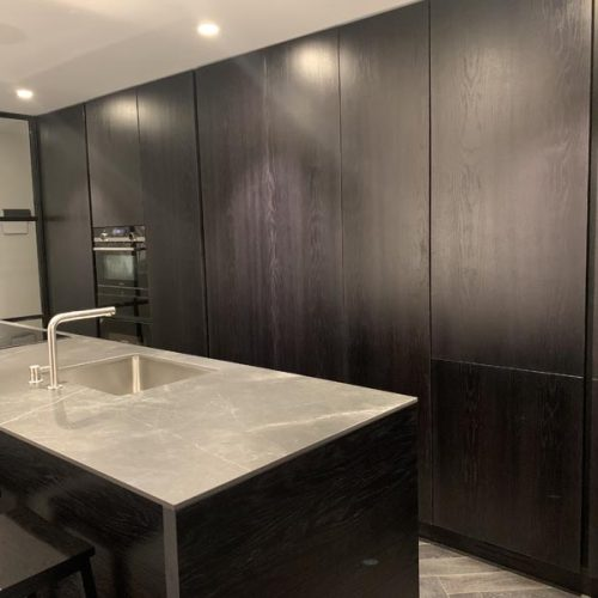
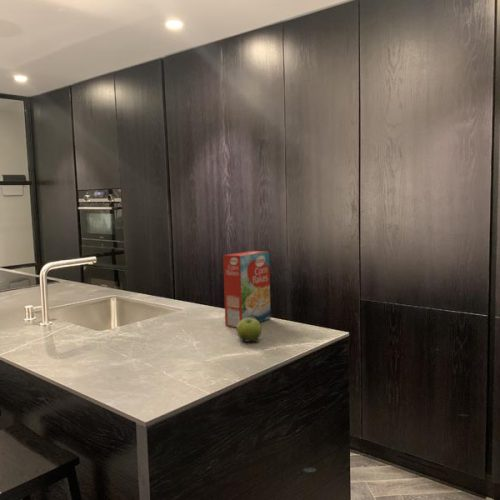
+ cereal box [222,250,272,328]
+ fruit [236,318,262,343]
